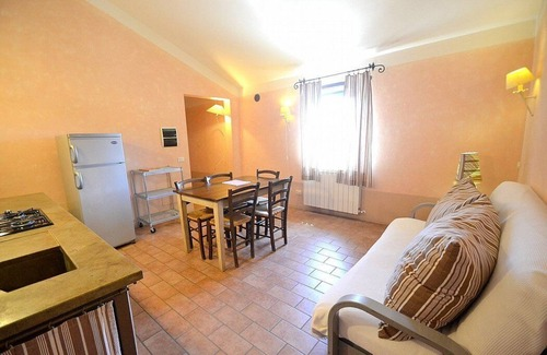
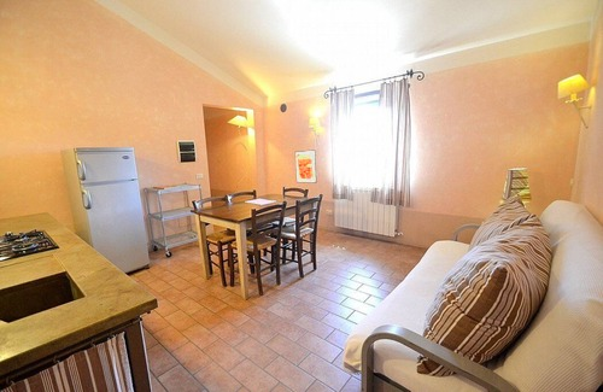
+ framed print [294,150,318,185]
